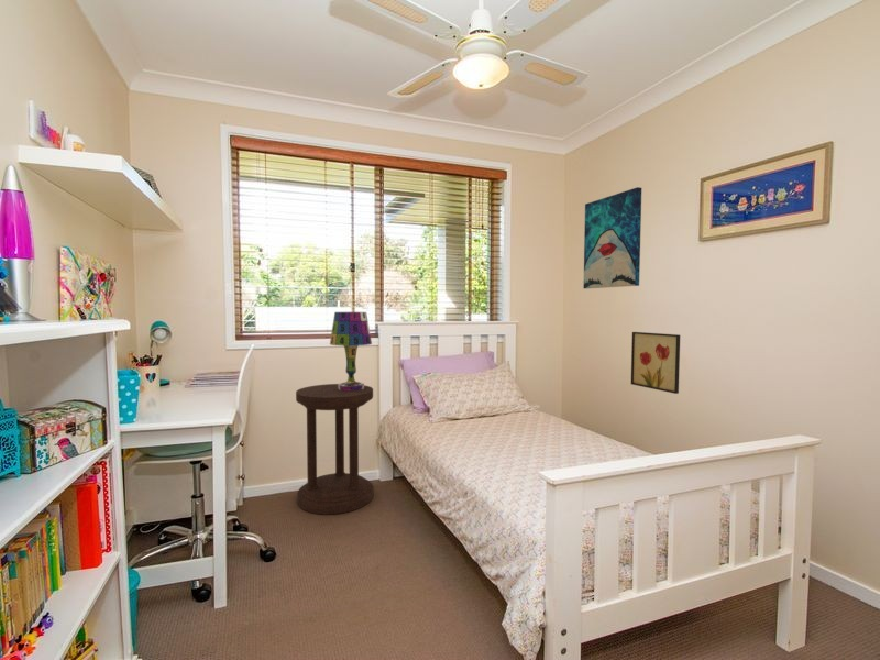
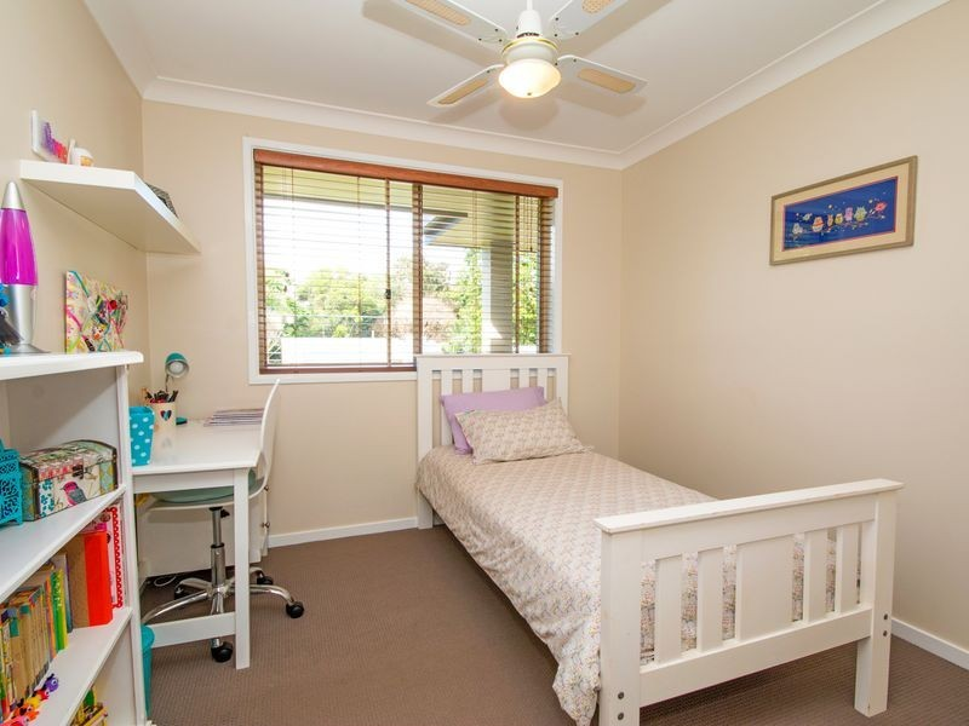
- wall art [630,331,681,395]
- table lamp [329,311,373,391]
- wall art [582,186,642,289]
- side table [295,383,375,516]
